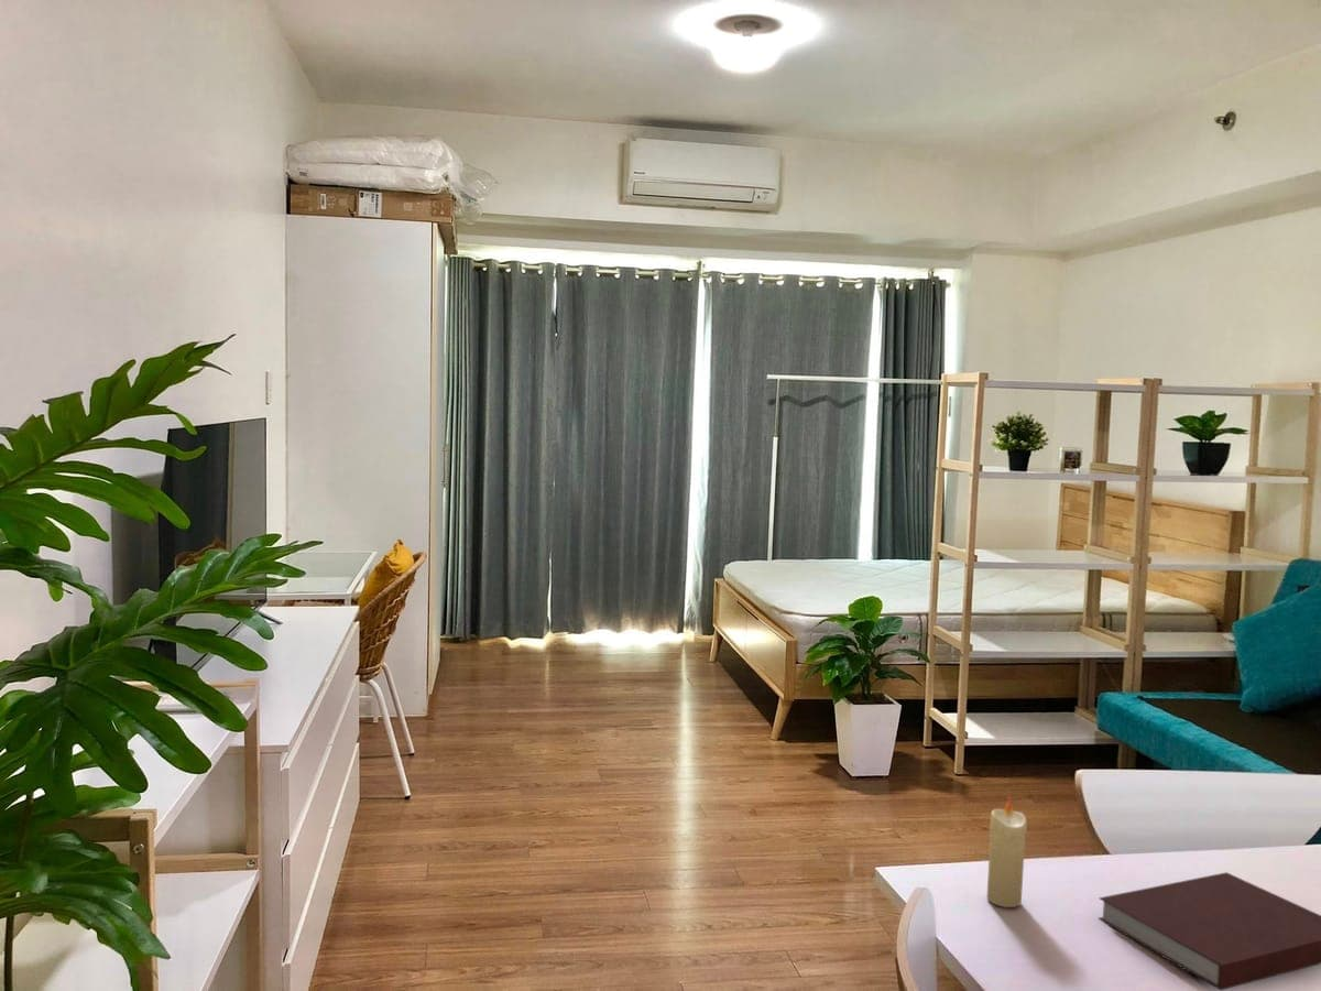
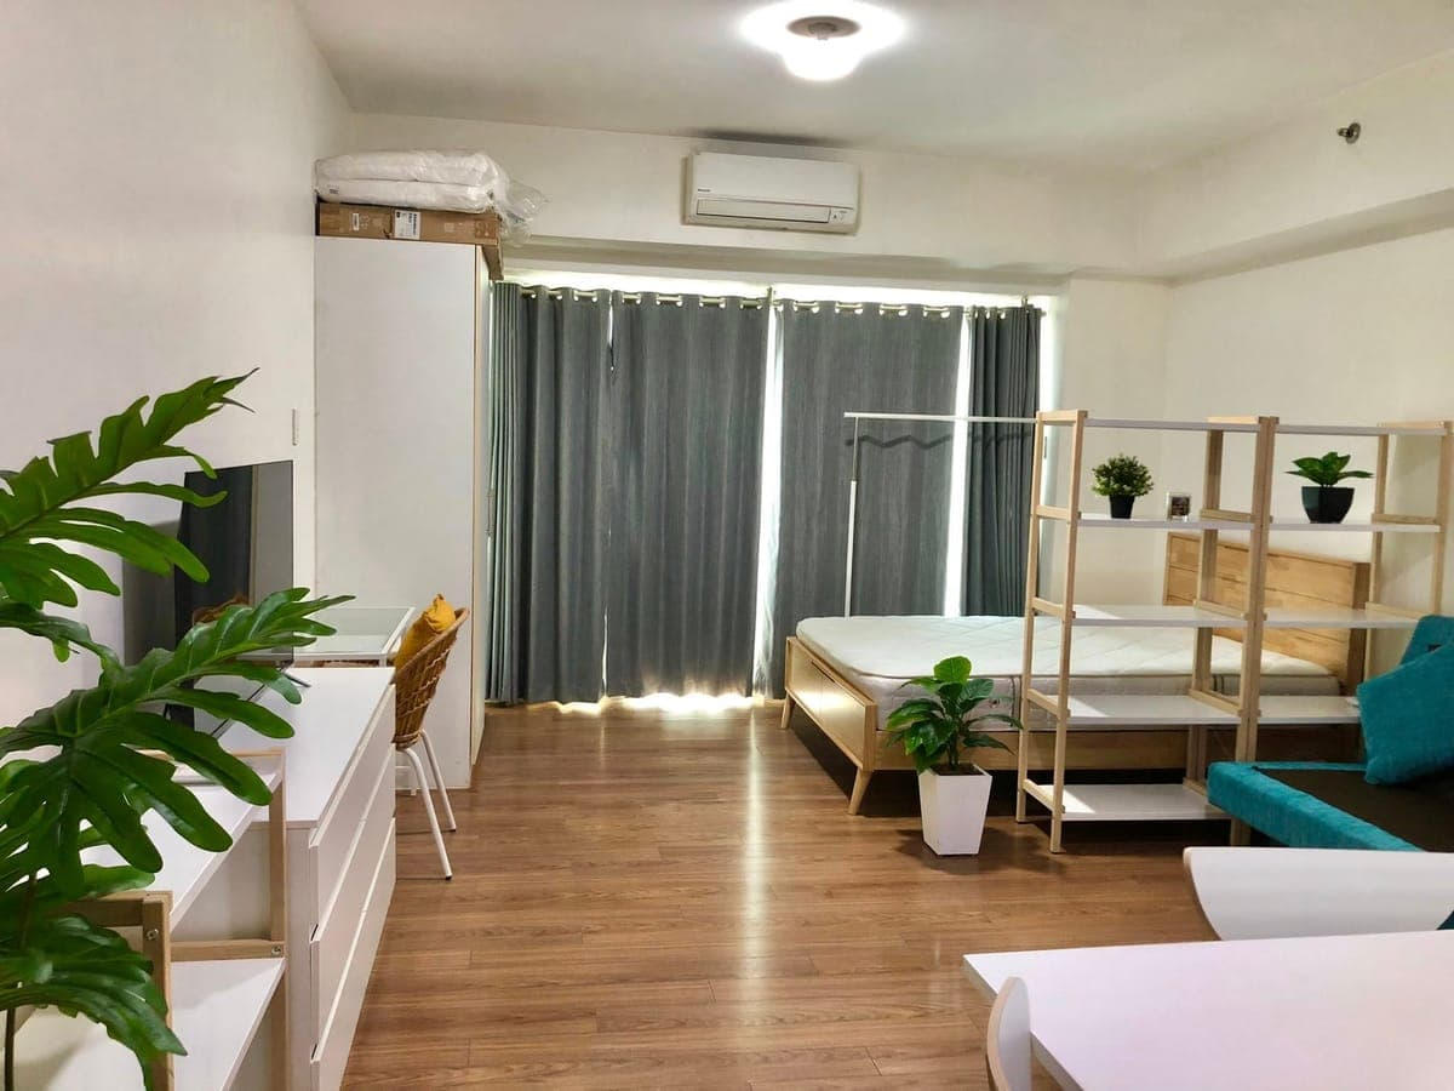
- candle [986,795,1028,908]
- notebook [1098,871,1321,991]
